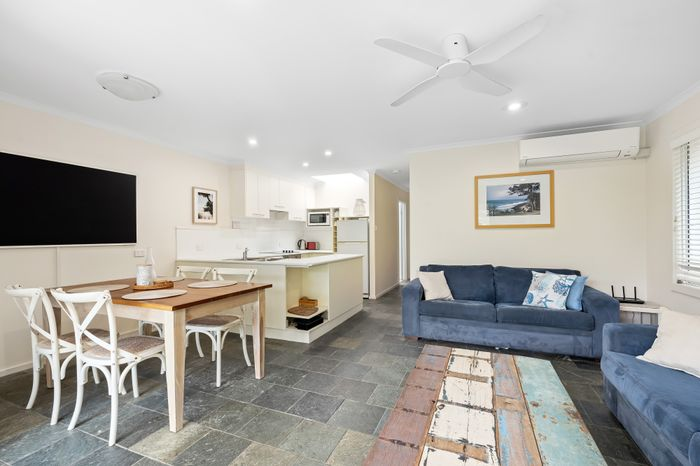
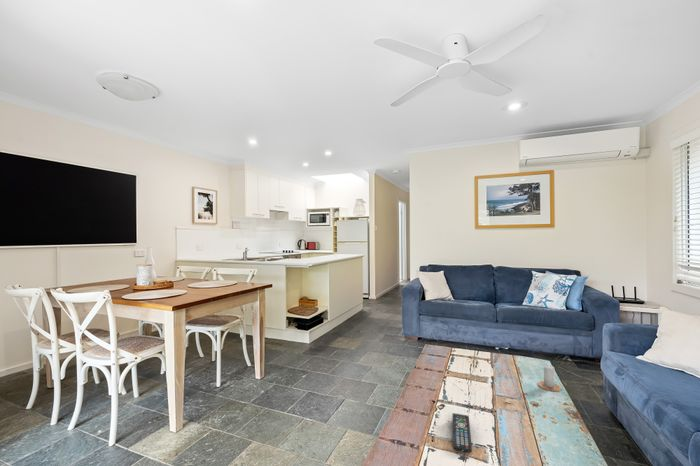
+ remote control [452,412,473,454]
+ candle [537,364,562,393]
